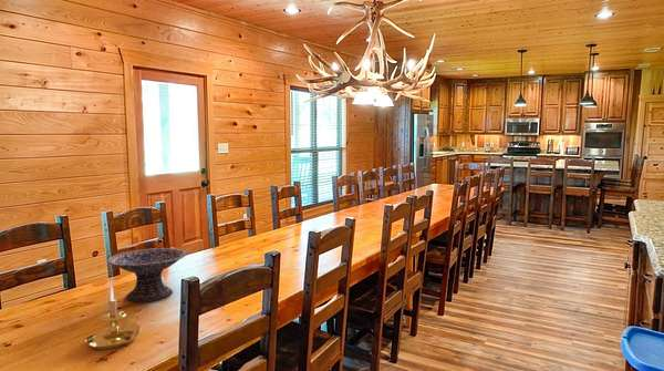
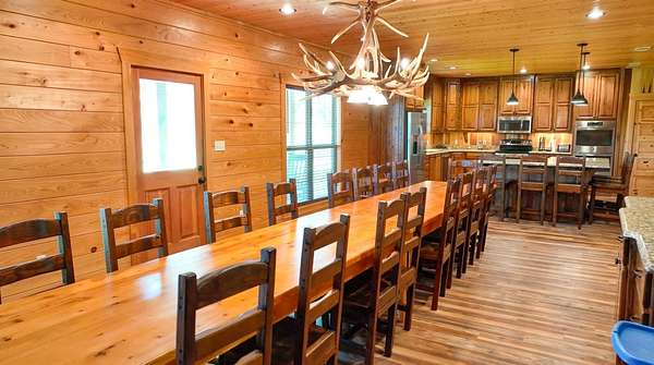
- decorative bowl [106,247,188,302]
- candle holder [84,286,142,351]
